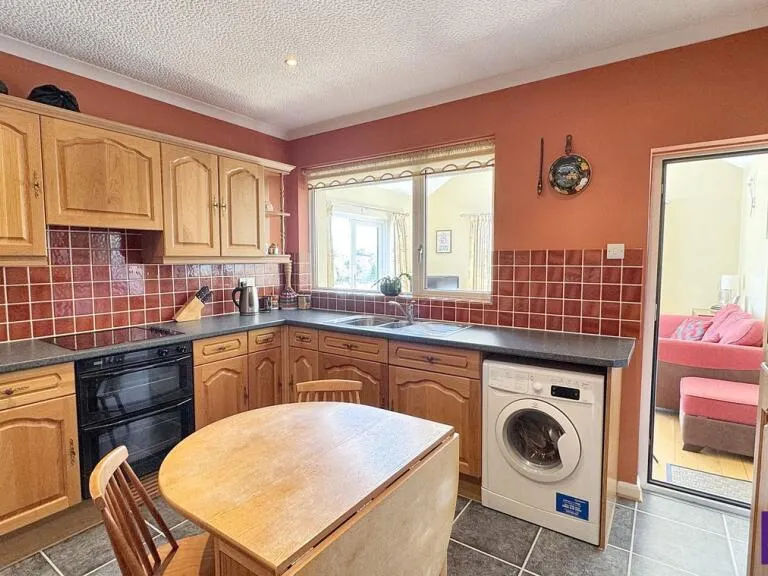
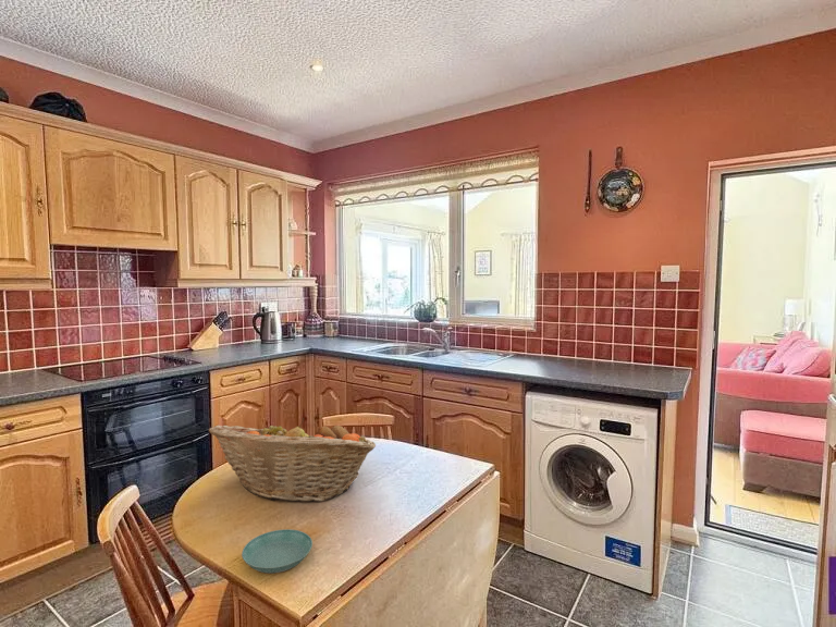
+ fruit basket [208,417,377,503]
+ saucer [241,528,314,575]
